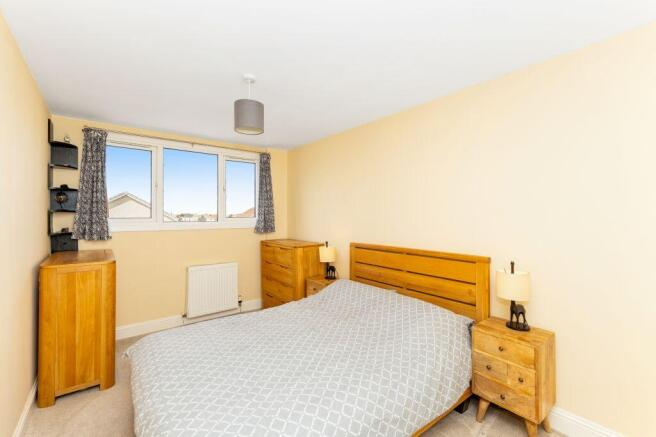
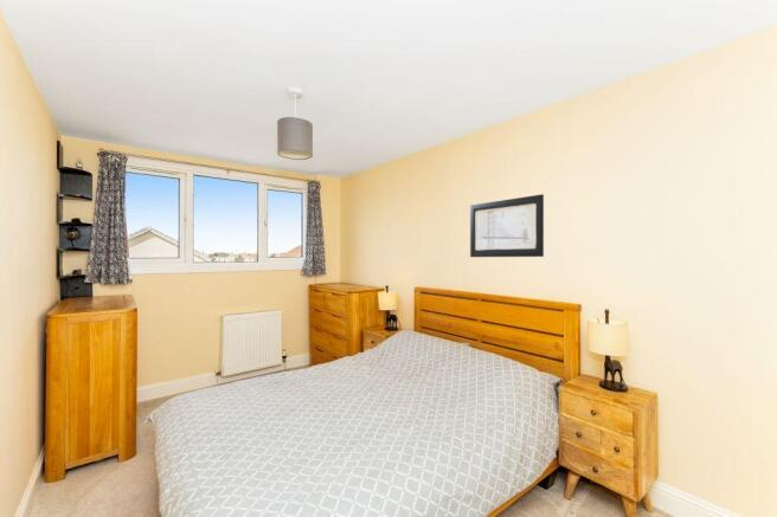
+ wall art [469,193,545,258]
